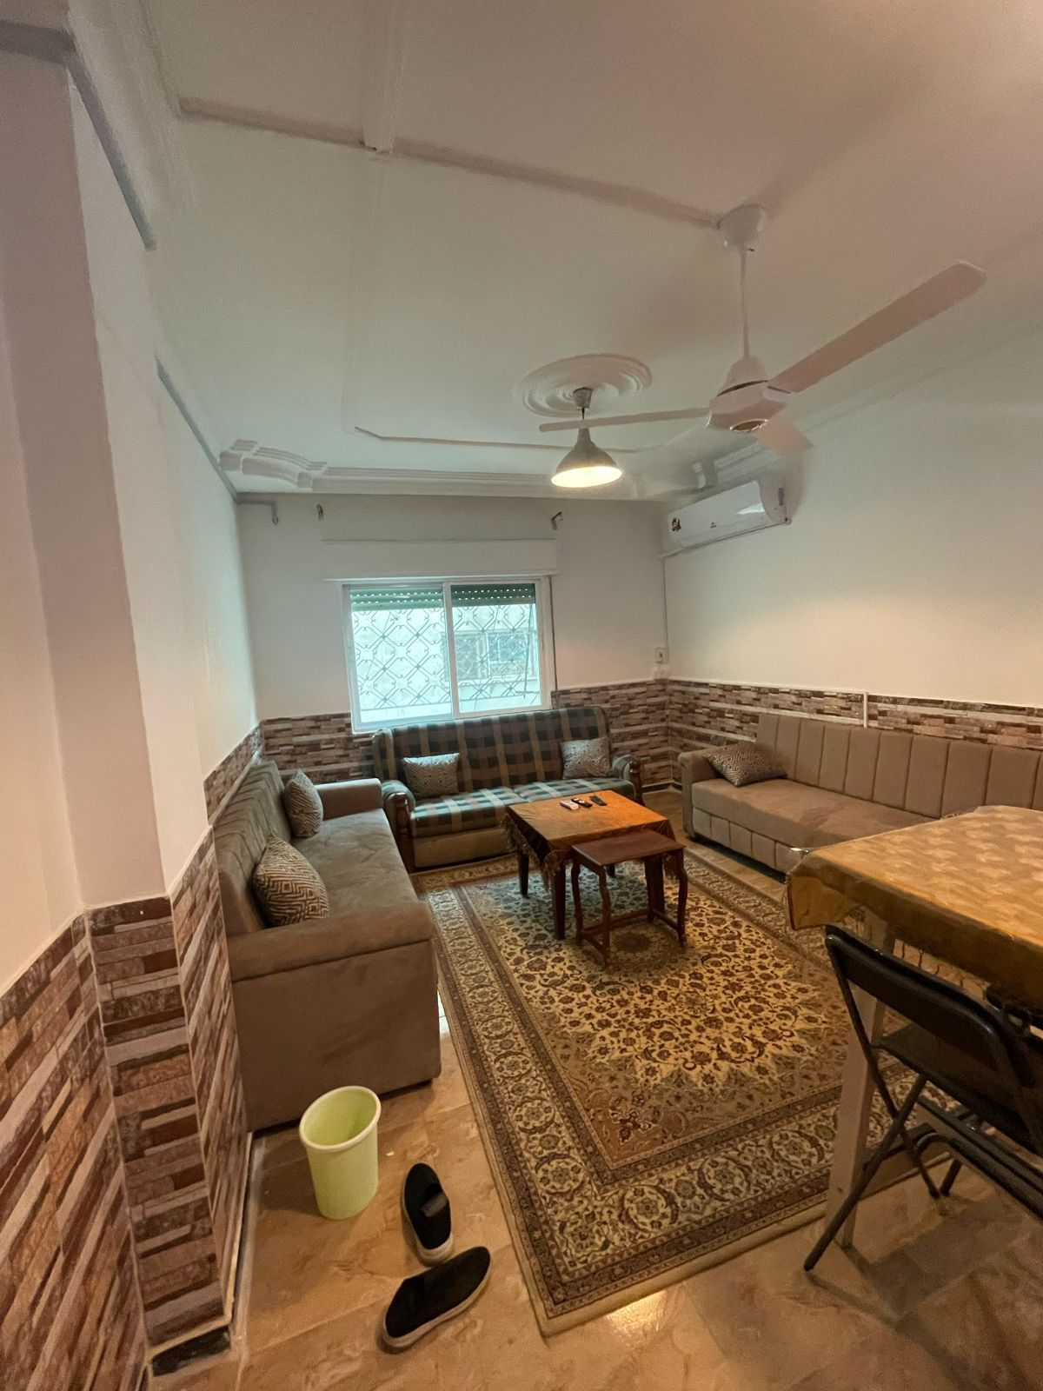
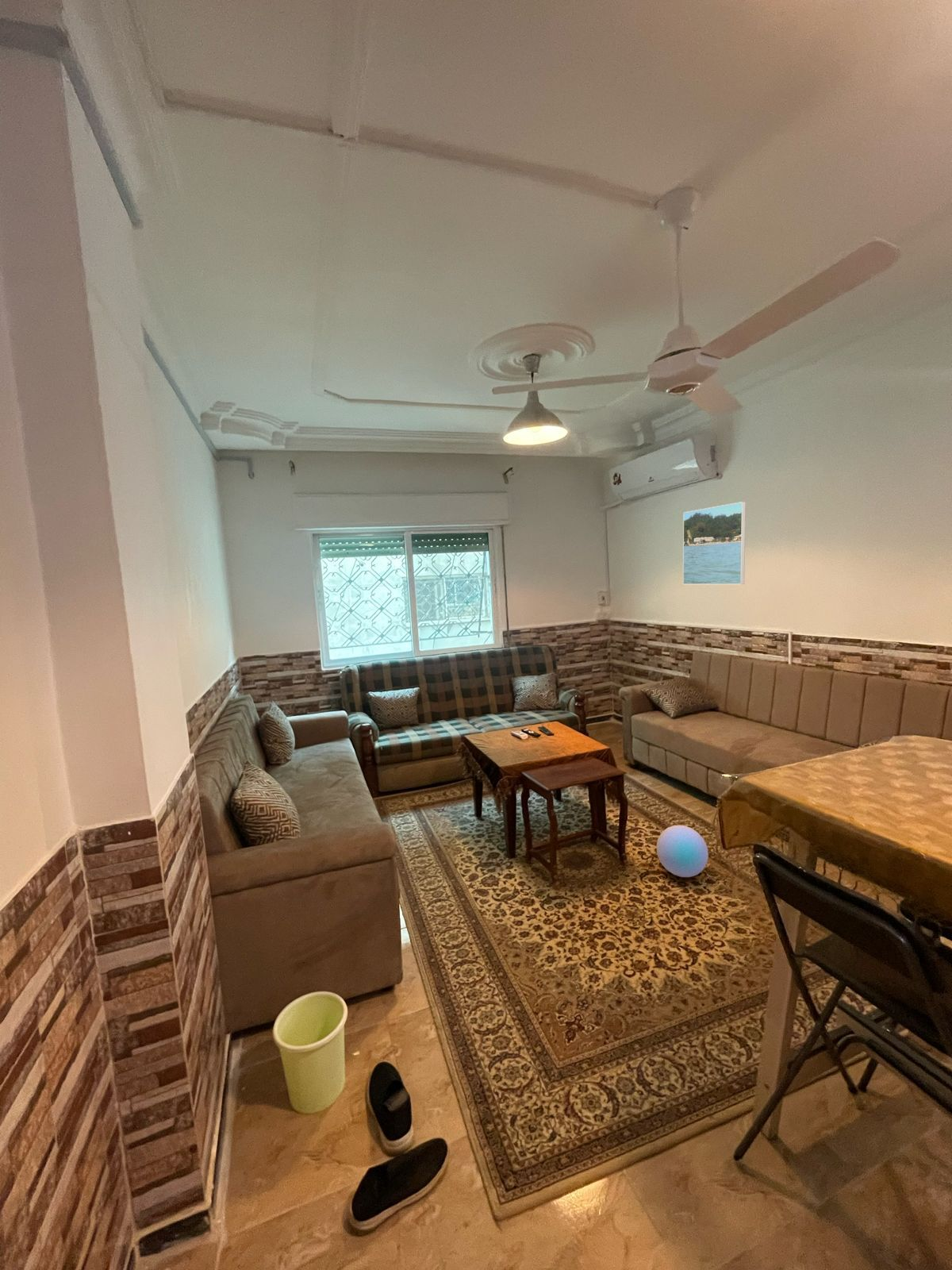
+ ball [655,825,709,878]
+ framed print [682,501,747,585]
